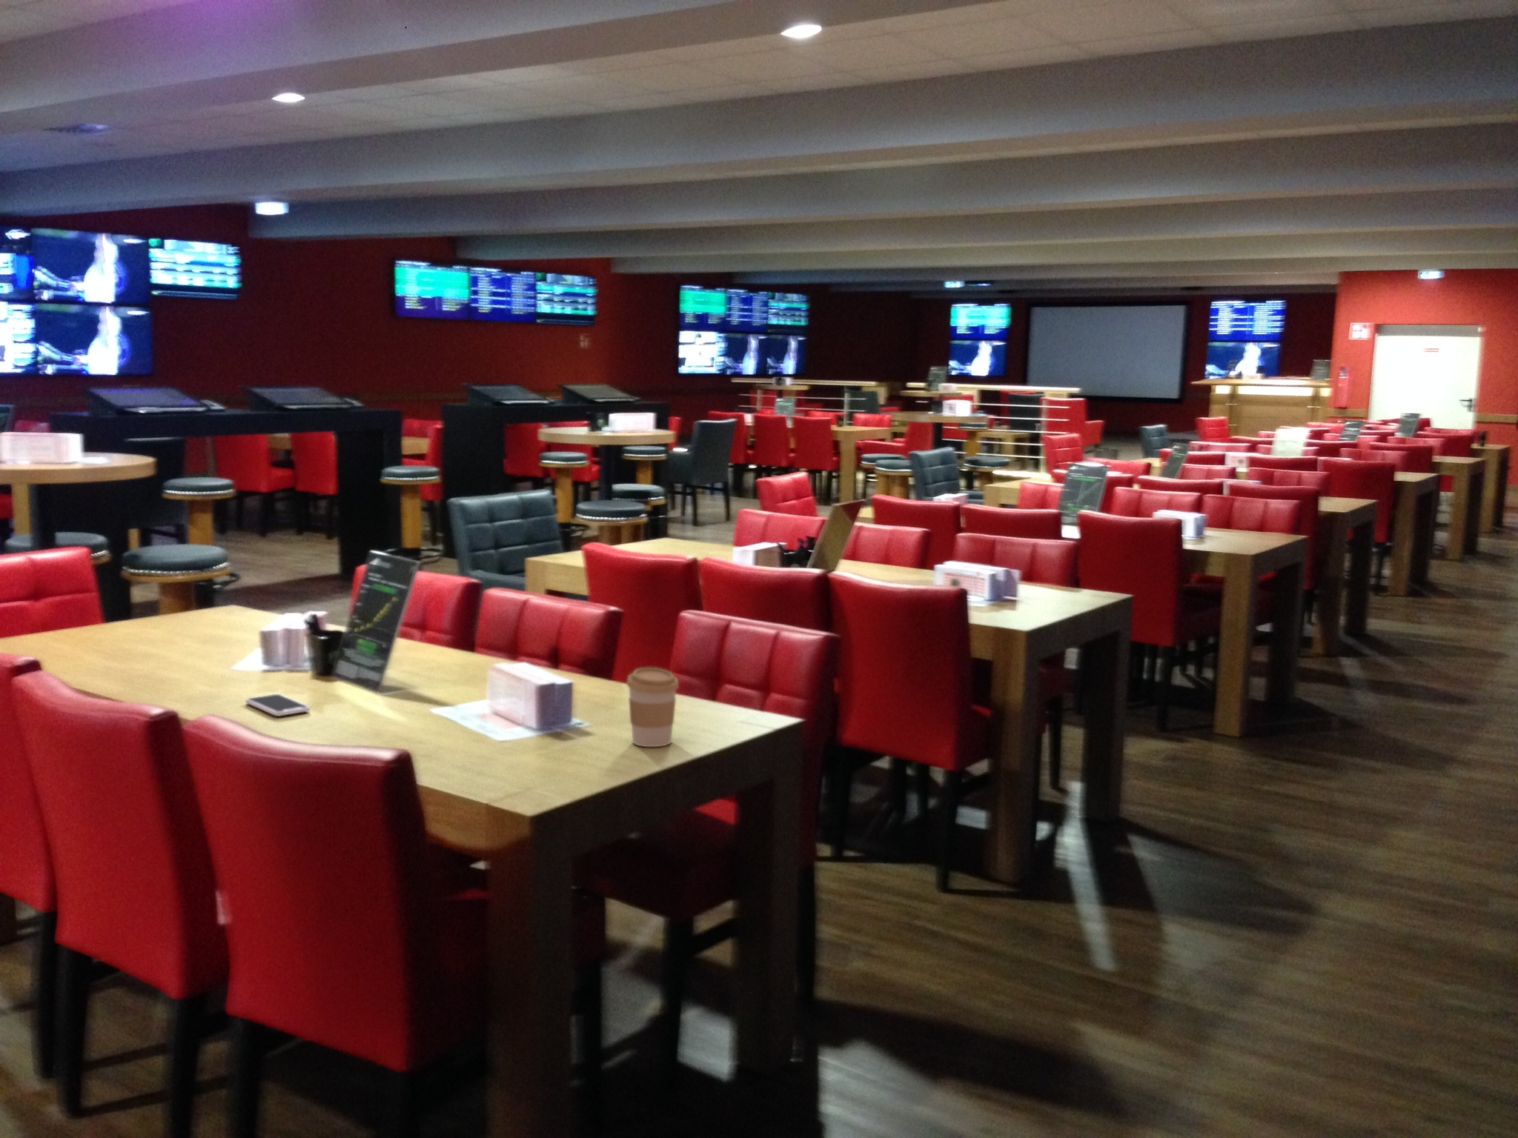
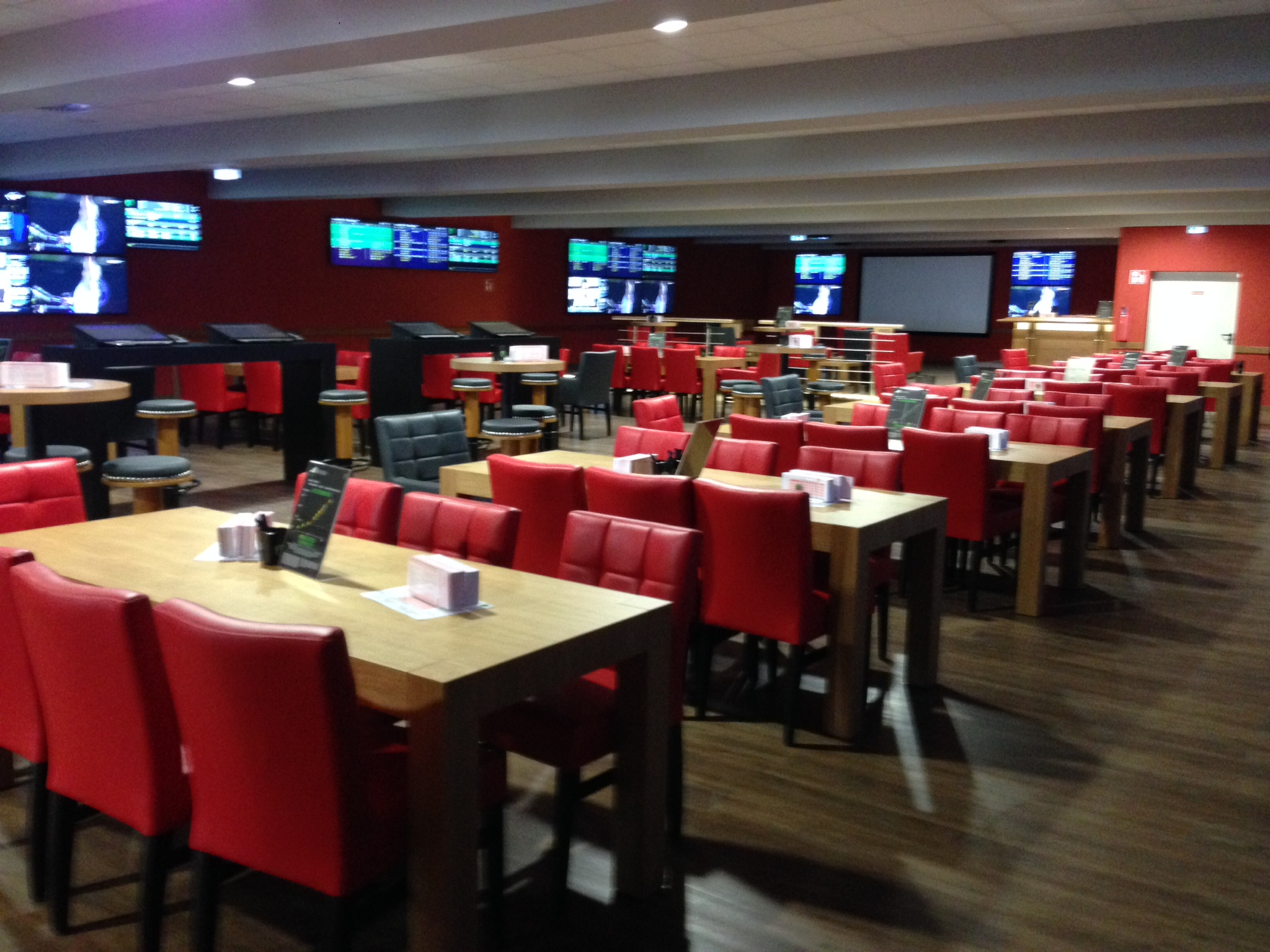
- smartphone [245,693,311,717]
- coffee cup [625,667,680,747]
